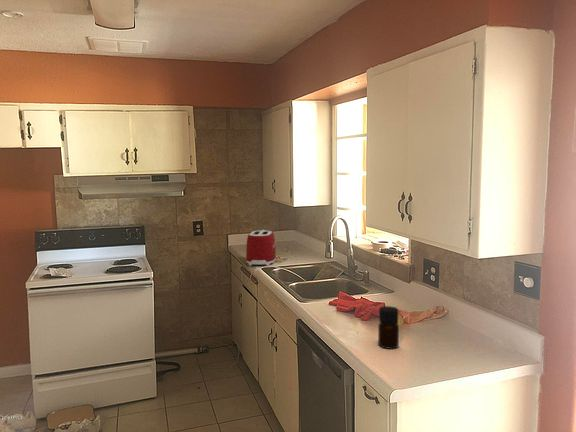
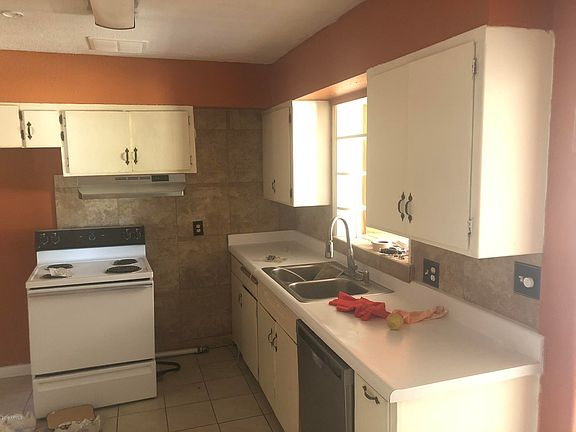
- toaster [245,229,277,267]
- bottle [377,305,400,350]
